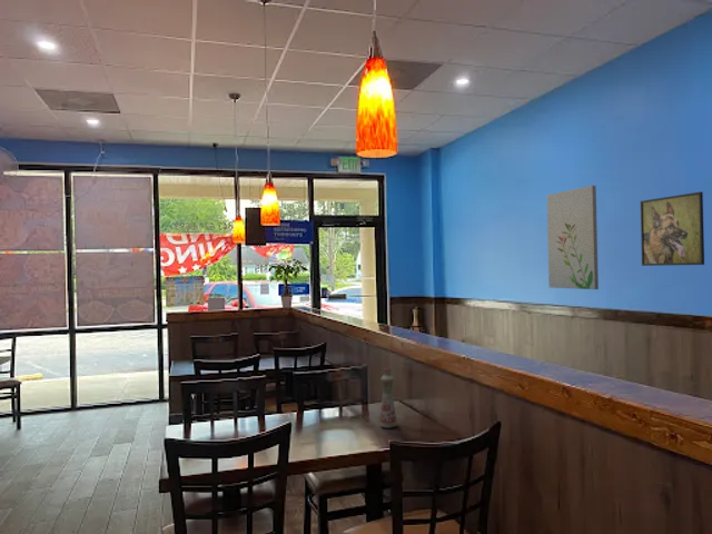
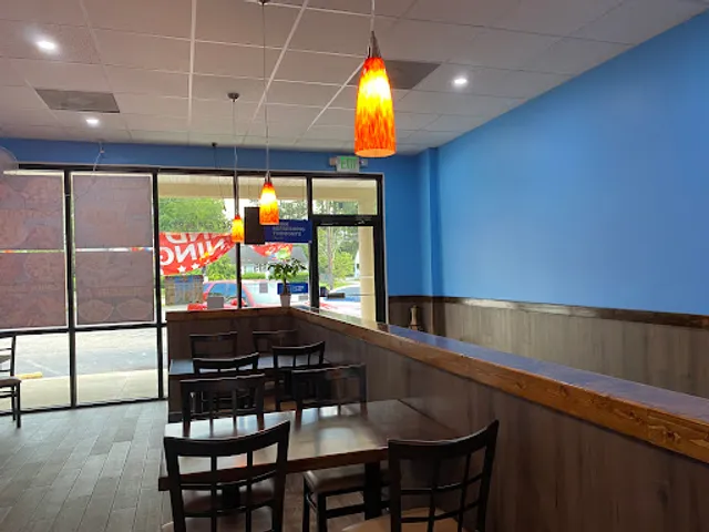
- wall art [546,185,600,290]
- bottle [378,366,398,428]
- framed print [640,190,705,267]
